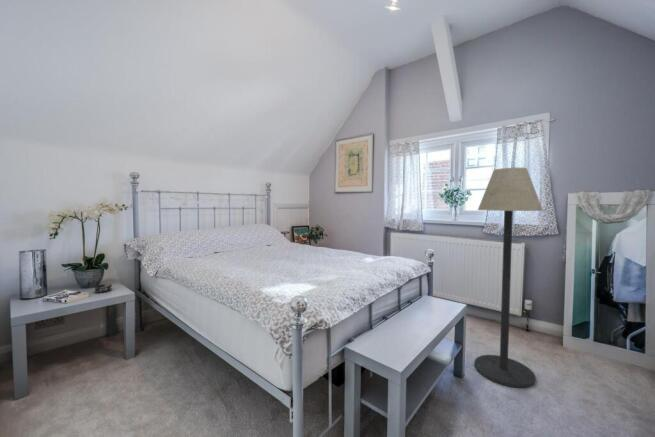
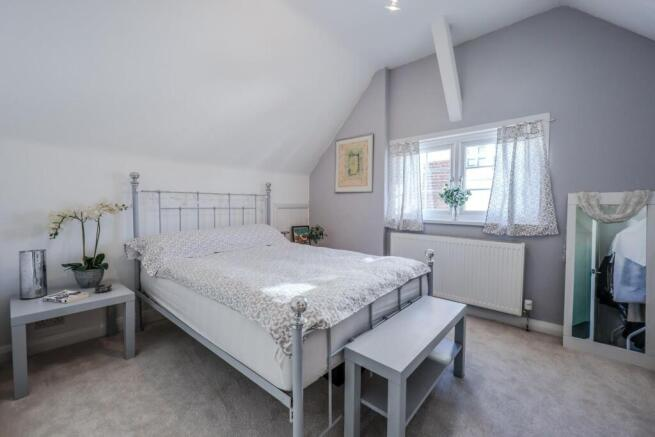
- floor lamp [474,167,544,389]
